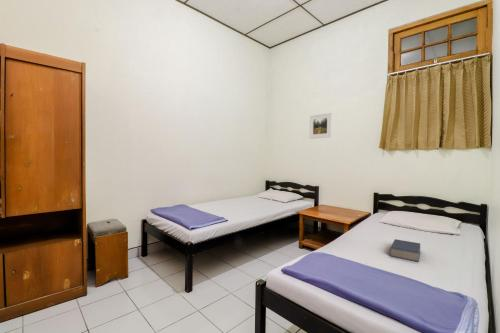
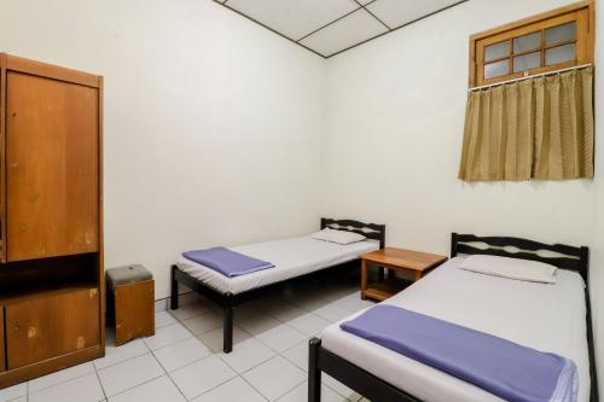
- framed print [309,112,333,140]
- book [389,238,421,263]
